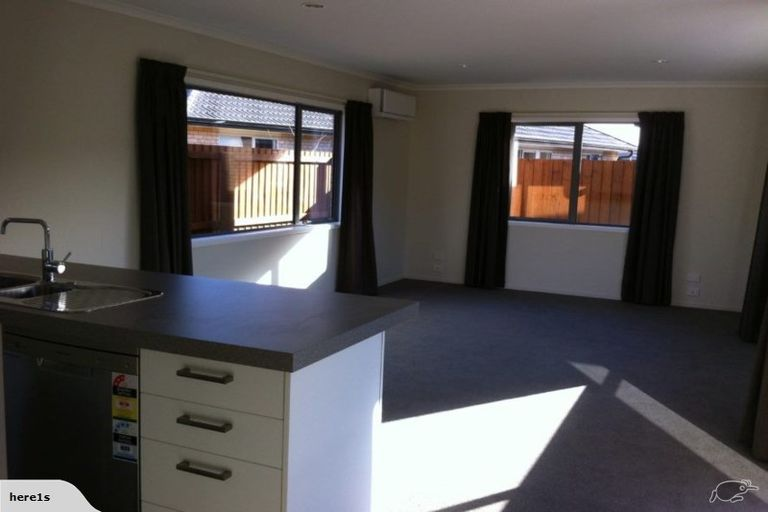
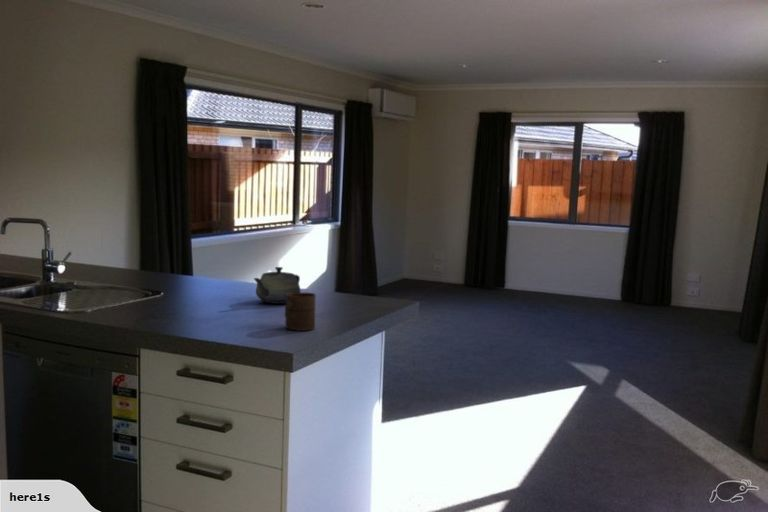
+ teapot [252,266,301,305]
+ cup [284,292,317,332]
